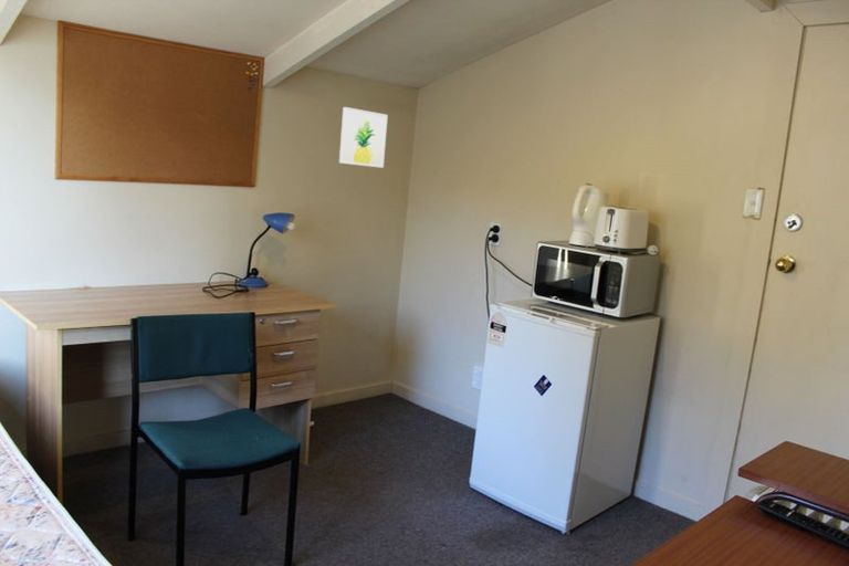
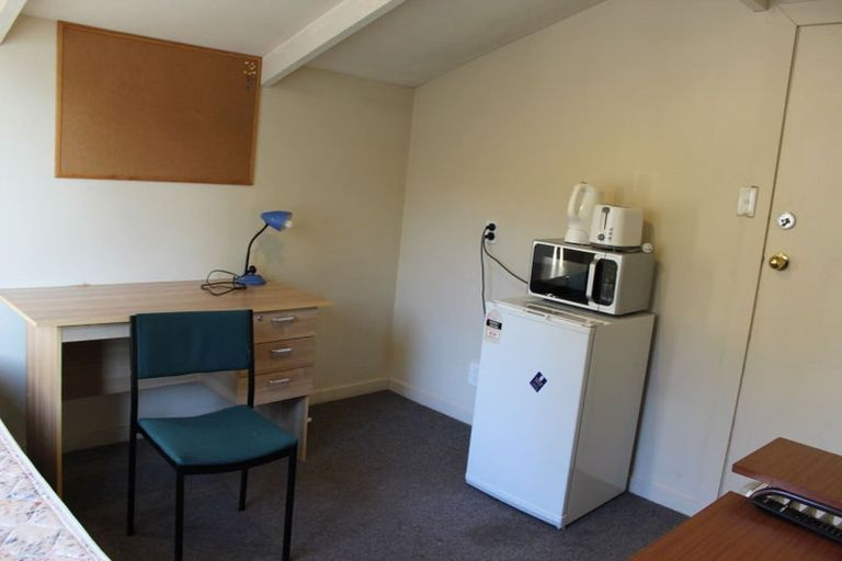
- wall art [338,106,389,169]
